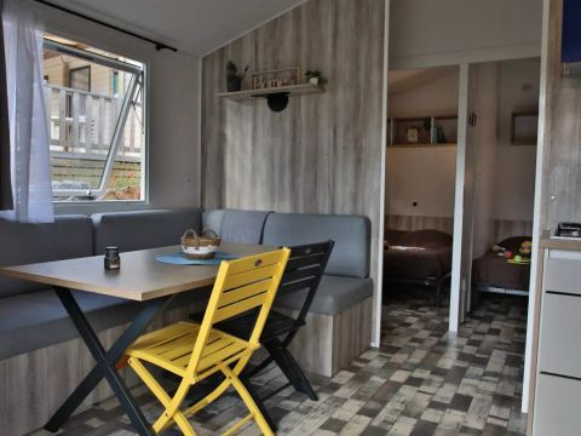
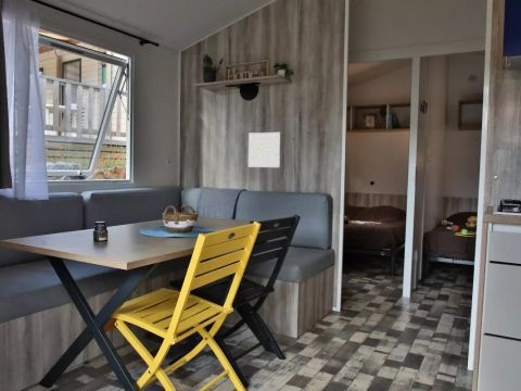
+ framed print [247,131,281,168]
